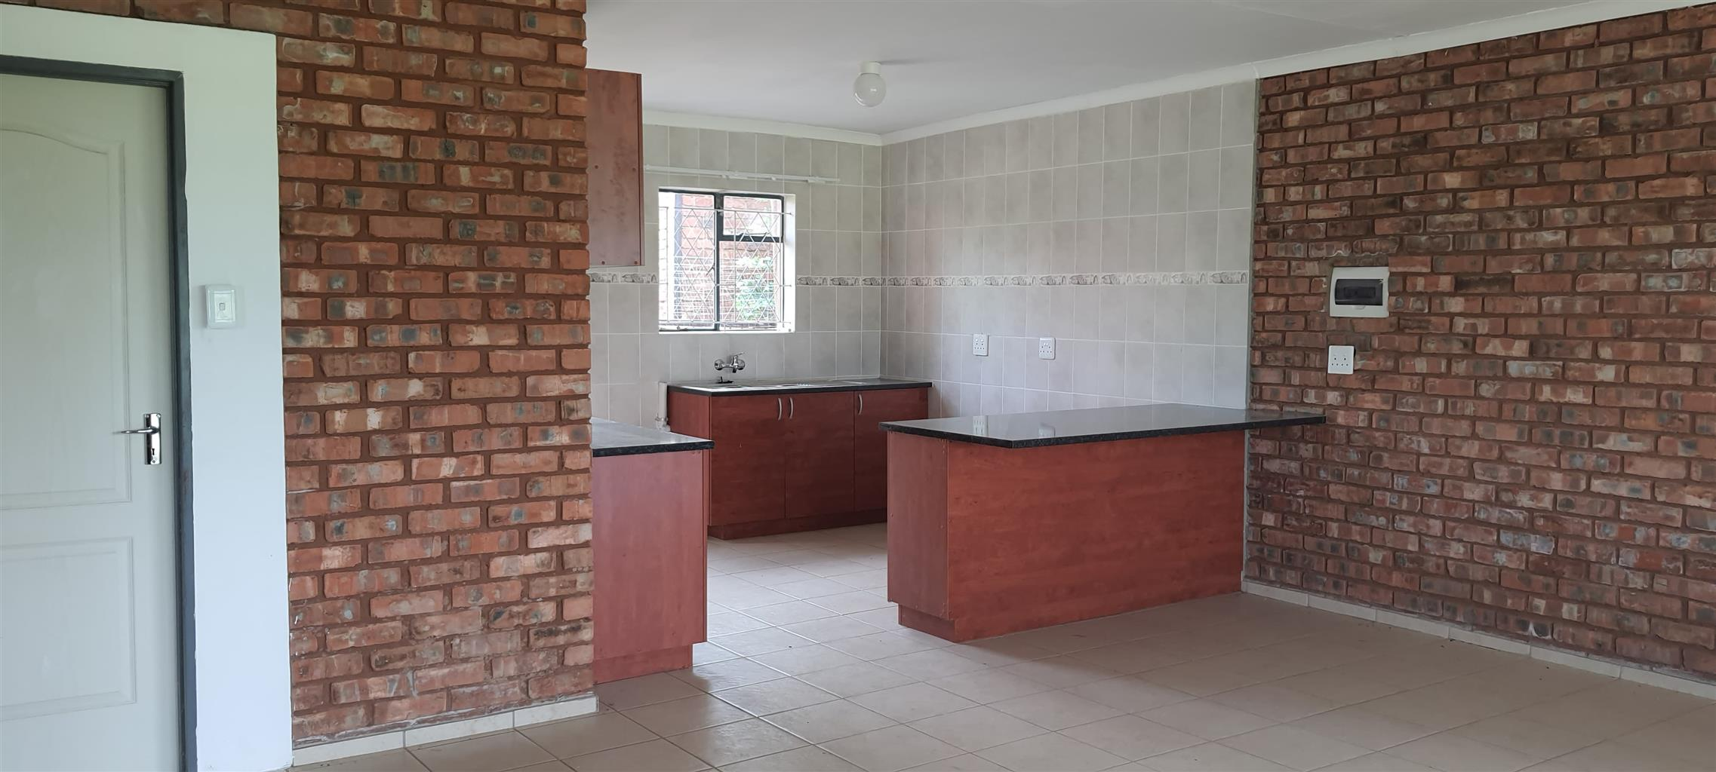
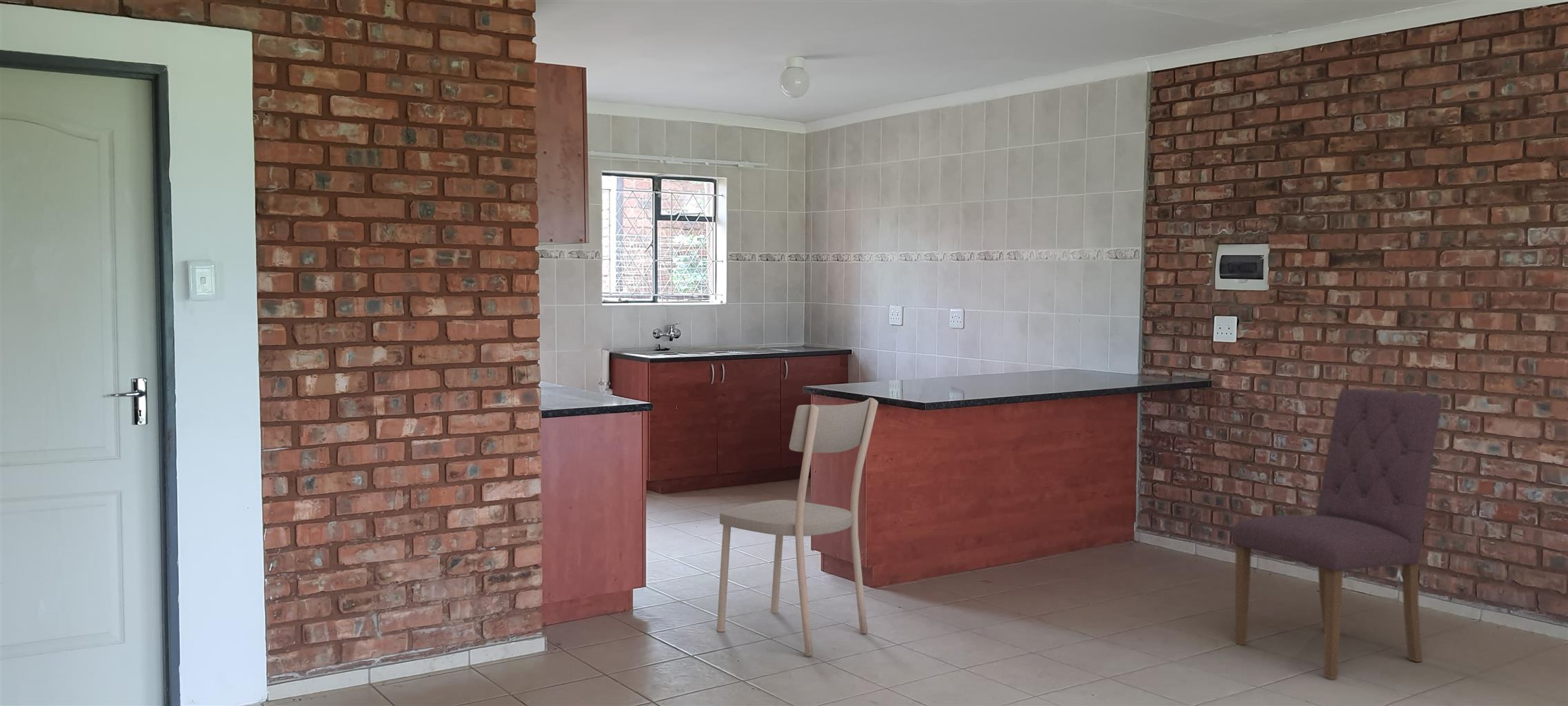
+ dining chair [716,397,879,656]
+ dining chair [1231,388,1443,680]
